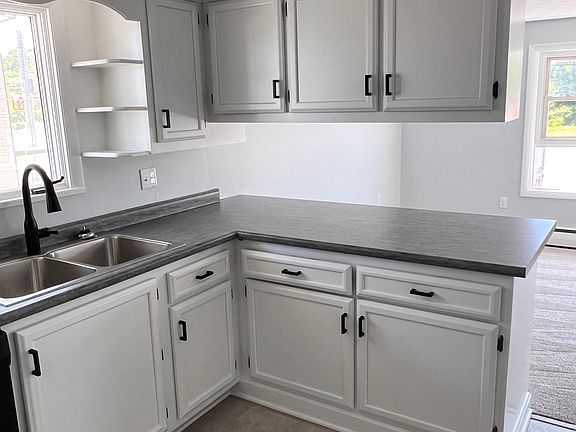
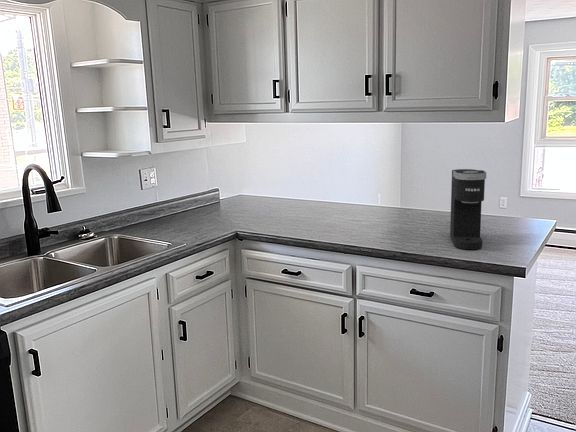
+ coffee maker [449,168,487,251]
